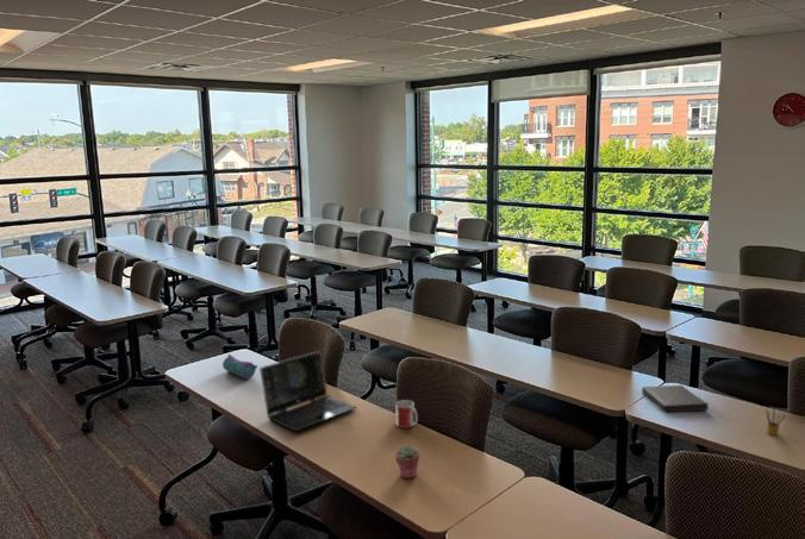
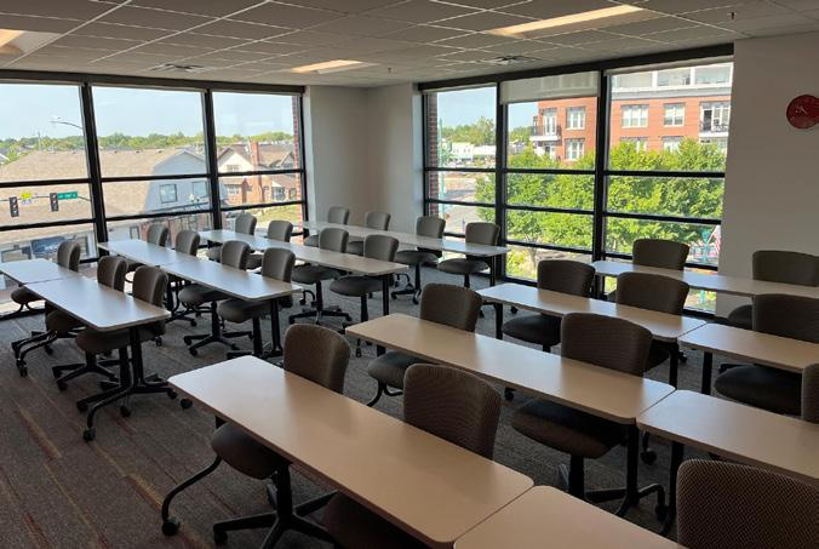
- mug [394,399,419,430]
- pencil box [765,408,787,437]
- laptop [258,350,358,432]
- potted succulent [394,445,420,480]
- pencil case [221,353,258,381]
- book [641,384,710,413]
